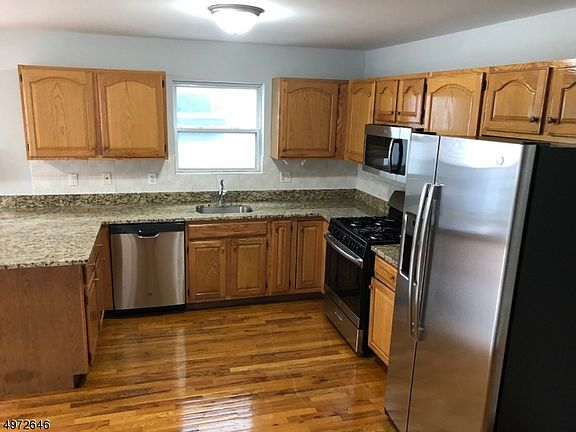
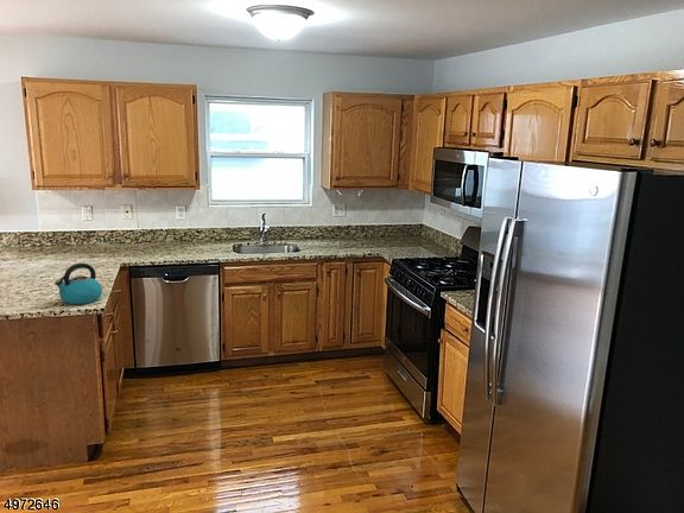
+ kettle [53,262,103,305]
